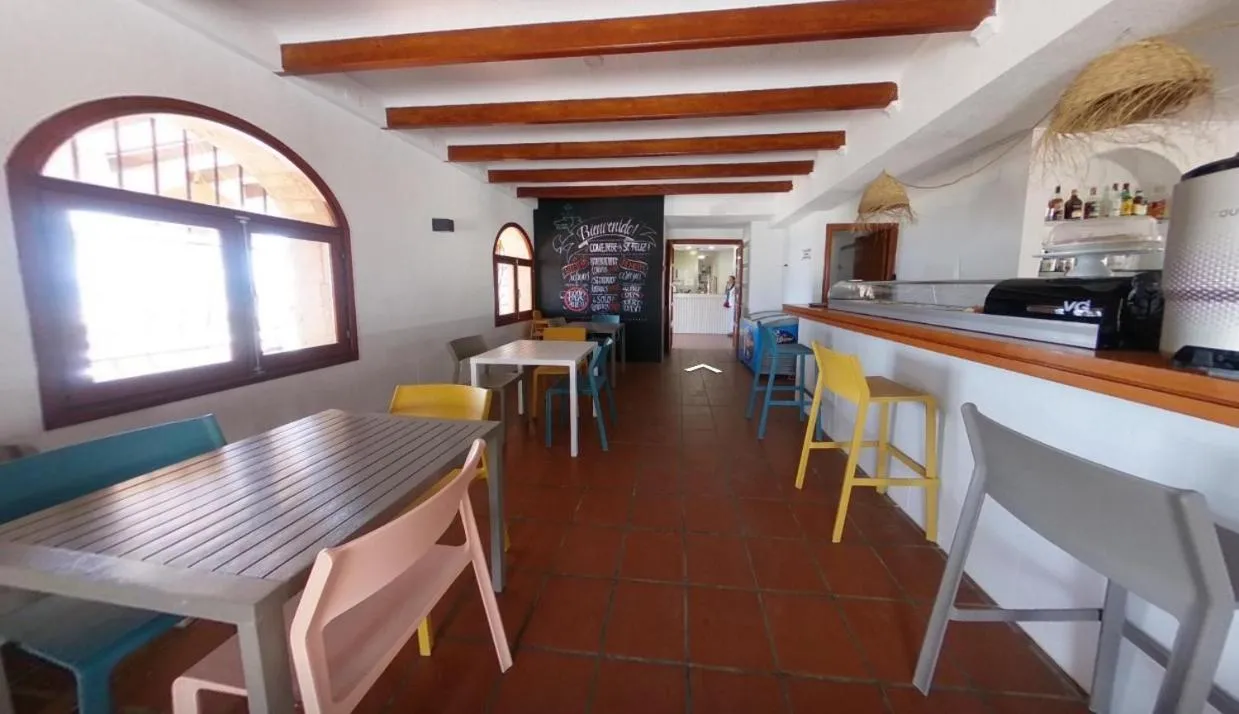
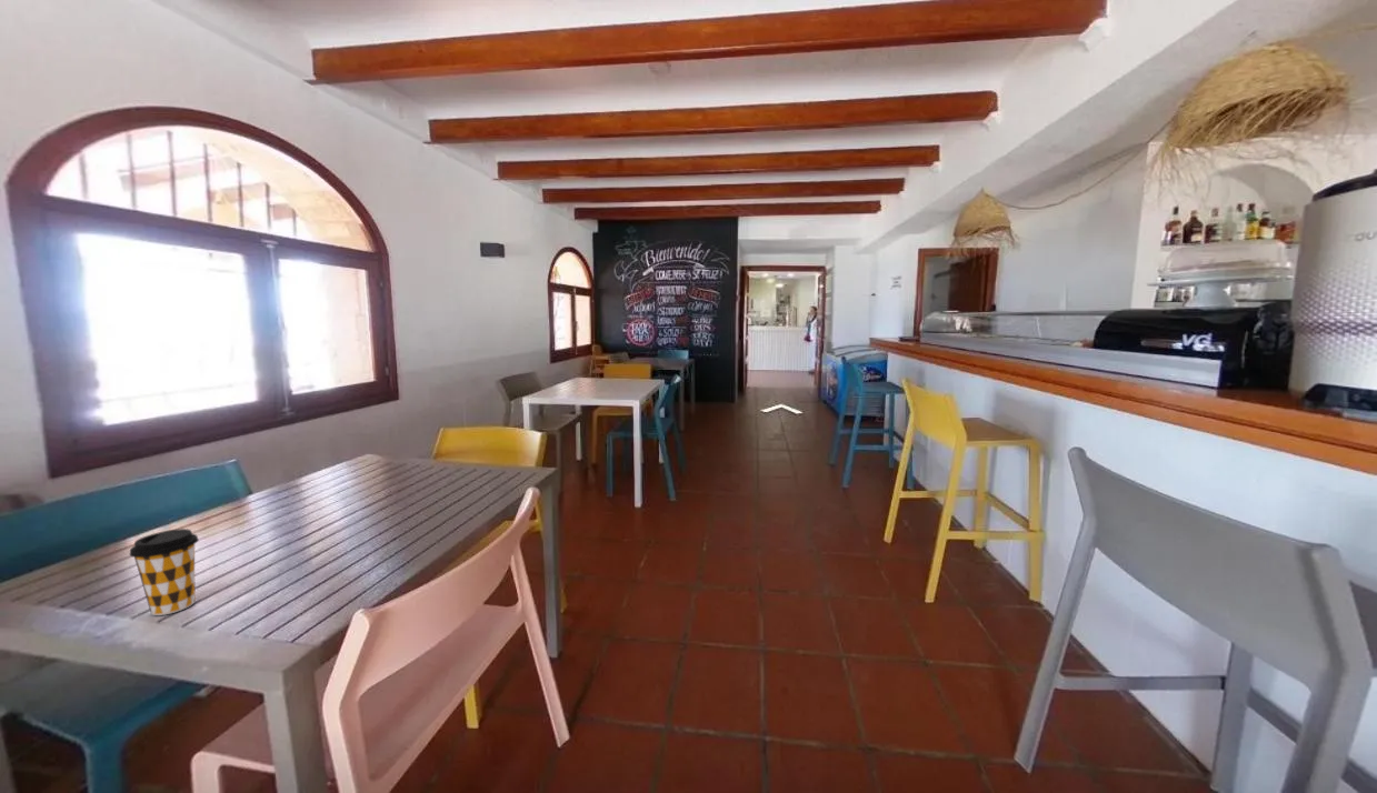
+ coffee cup [128,528,200,616]
